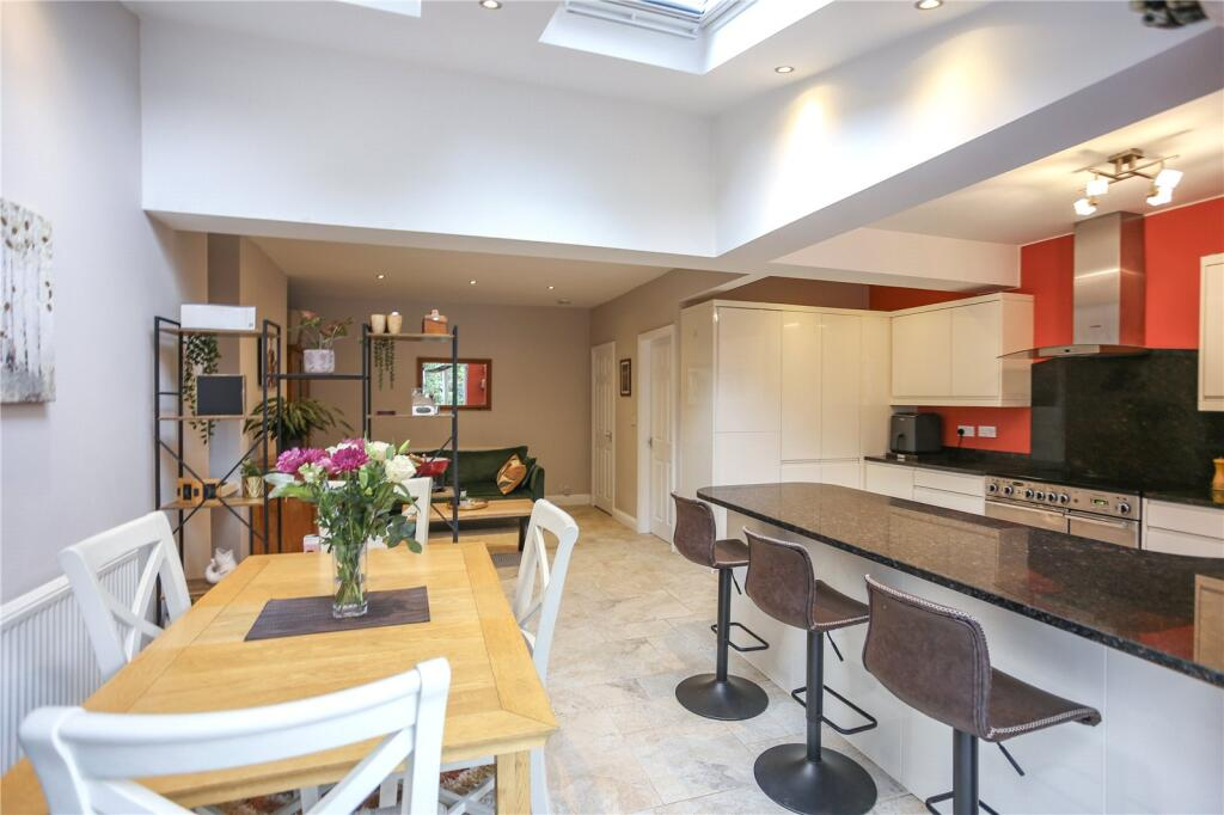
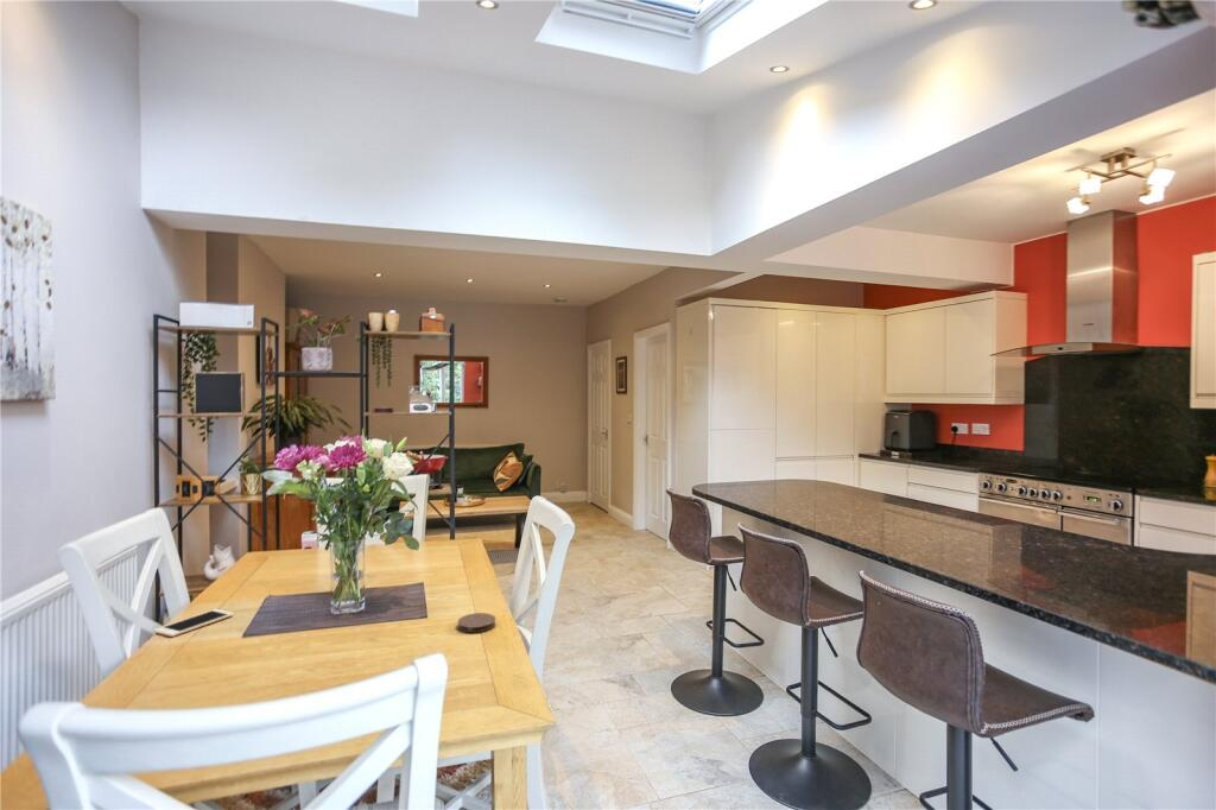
+ coaster [456,612,496,634]
+ cell phone [152,608,235,638]
